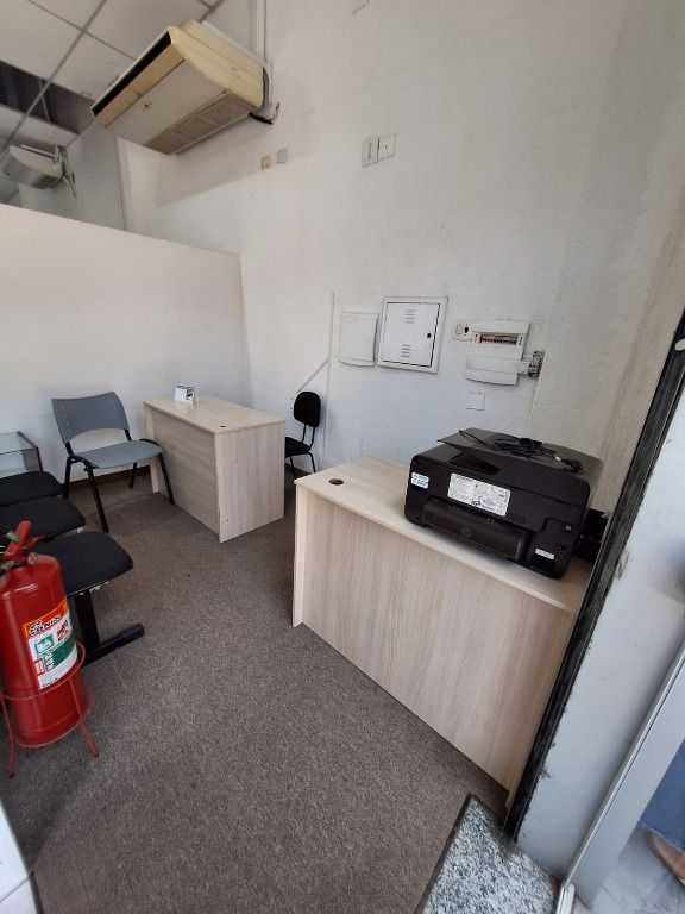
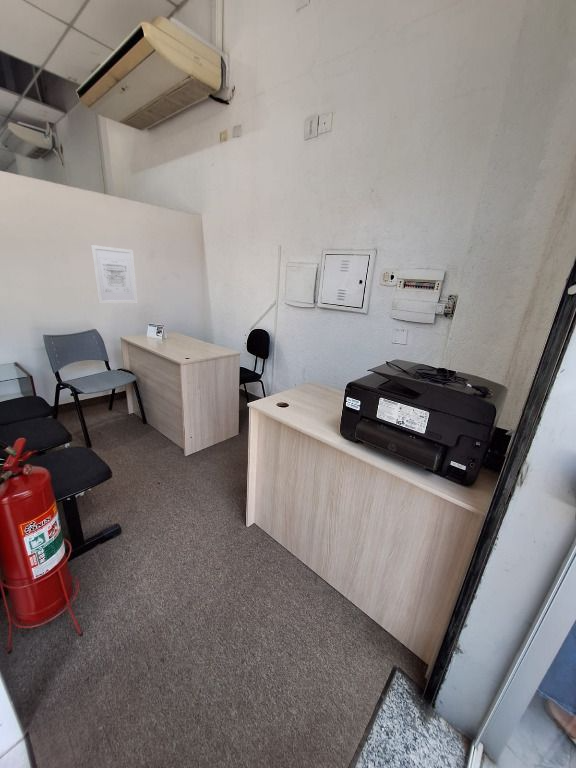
+ wall art [90,244,139,305]
